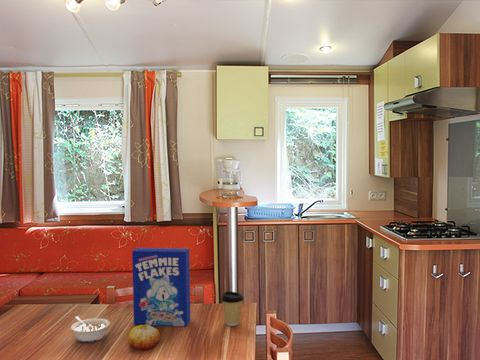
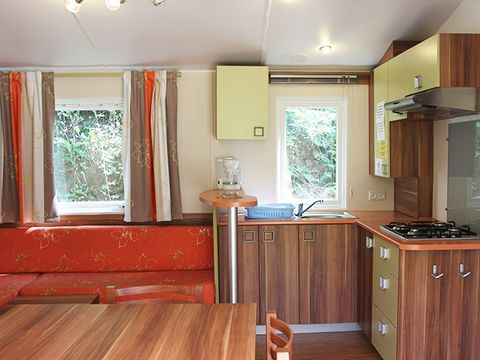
- legume [70,315,111,343]
- fruit [127,325,161,351]
- coffee cup [220,290,244,327]
- cereal box [131,247,191,327]
